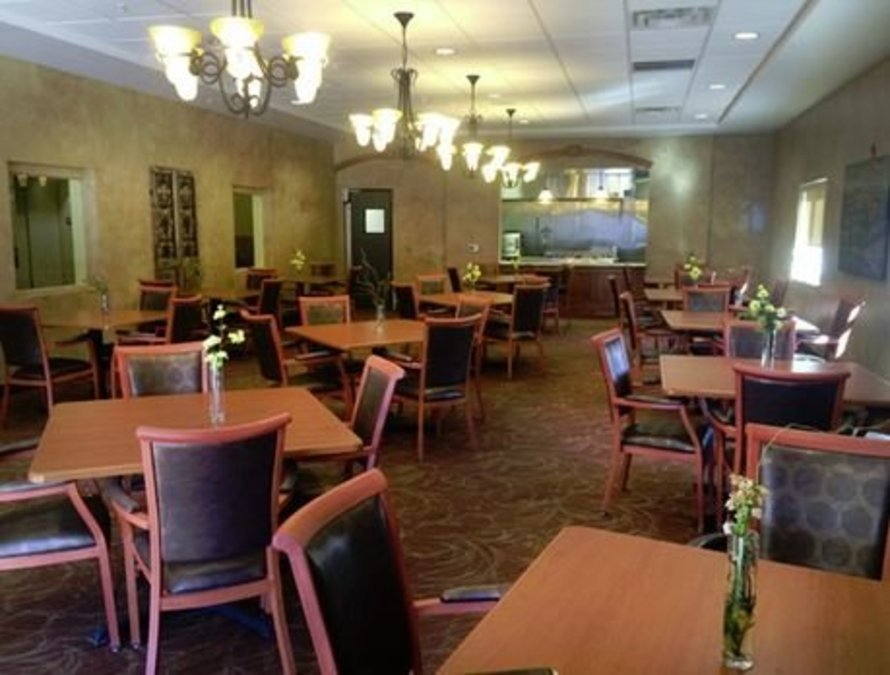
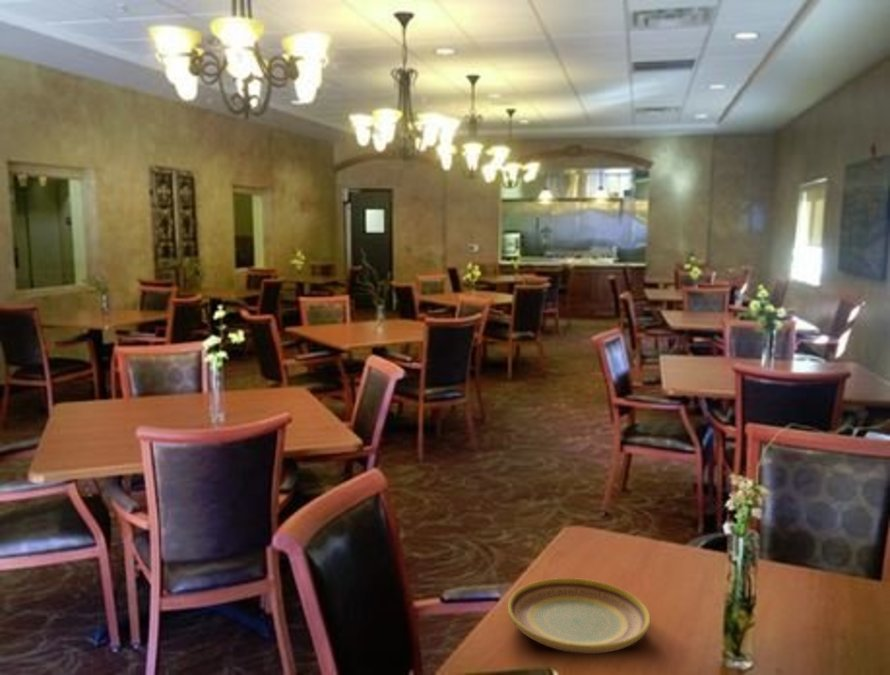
+ plate [507,577,651,655]
